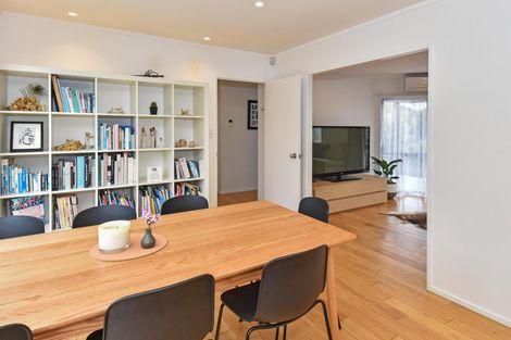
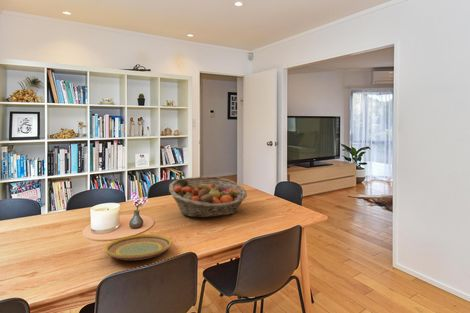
+ plate [104,234,172,261]
+ fruit basket [168,176,248,218]
